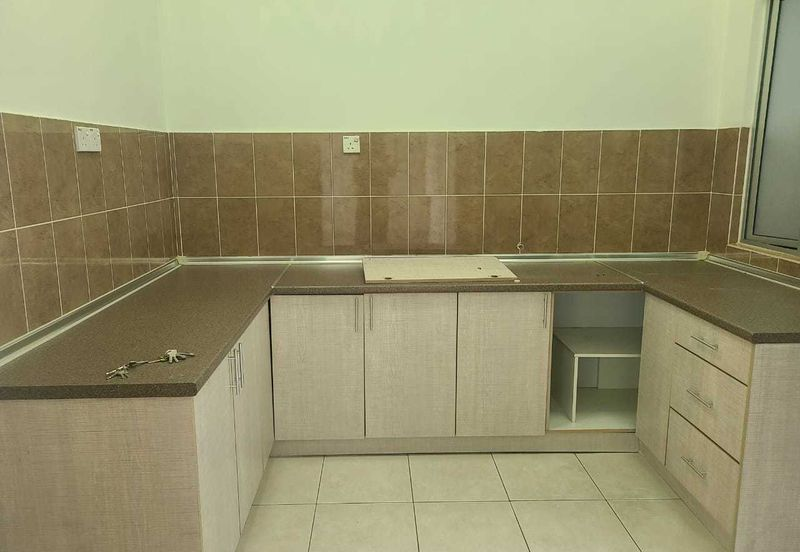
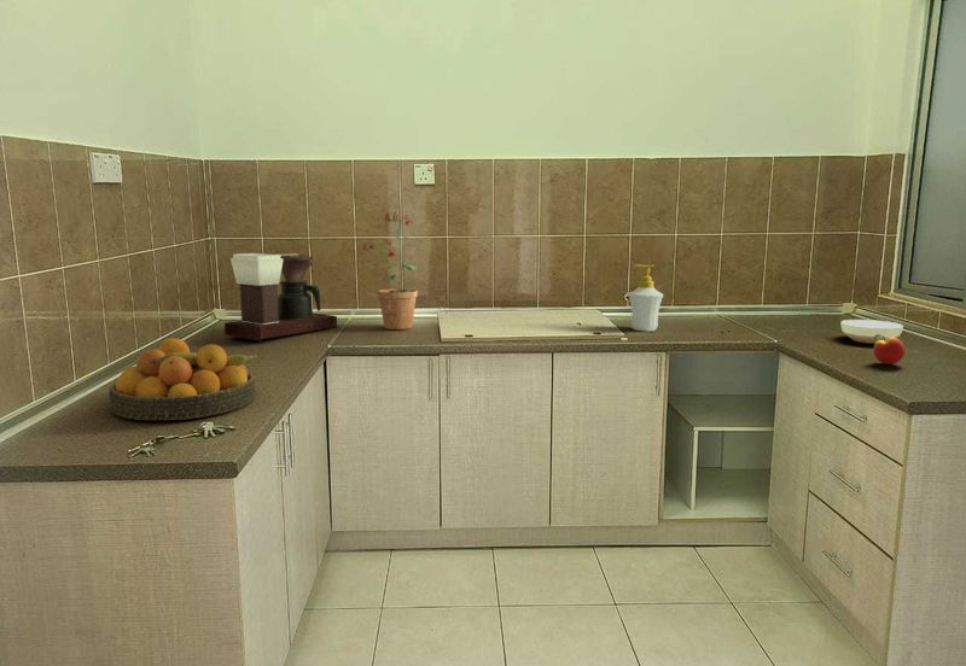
+ potted plant [361,210,419,331]
+ soap bottle [628,264,664,333]
+ fruit bowl [107,337,258,421]
+ coffee maker [223,252,338,343]
+ bowl [840,319,904,344]
+ apple [872,334,906,366]
